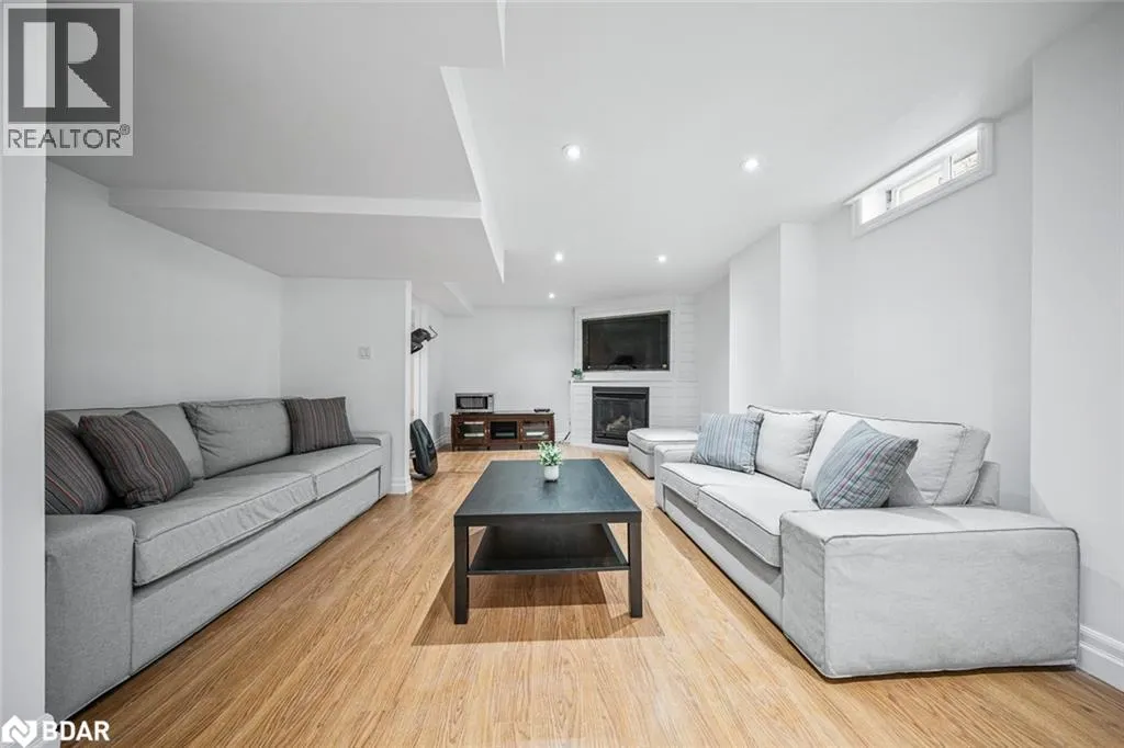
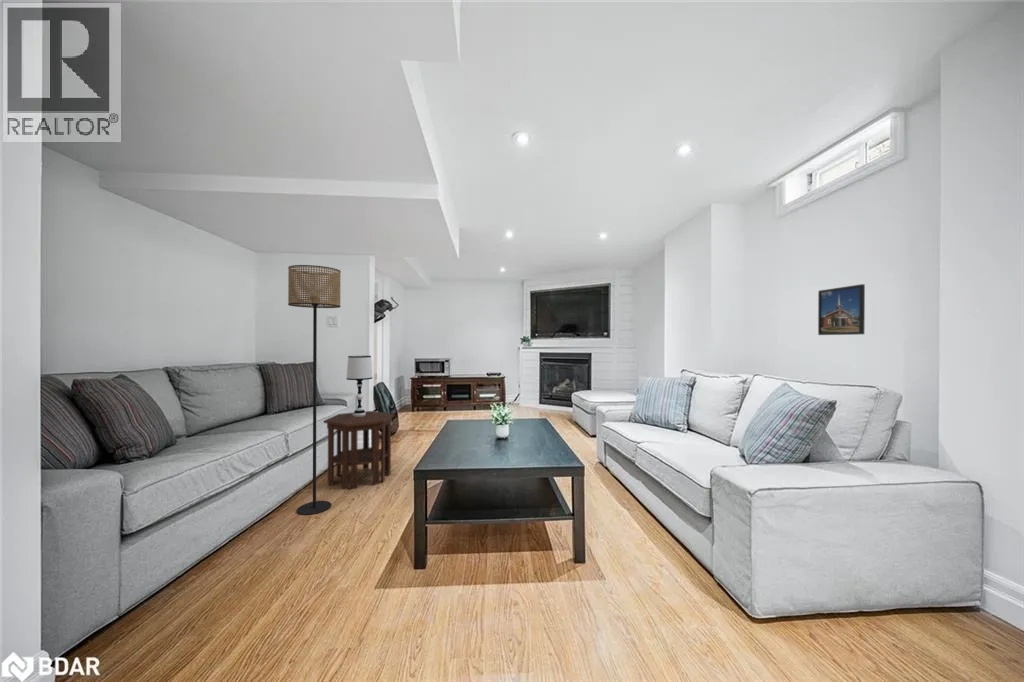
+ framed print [817,283,866,336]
+ side table [322,410,395,490]
+ floor lamp [287,264,342,516]
+ table lamp [346,354,373,416]
